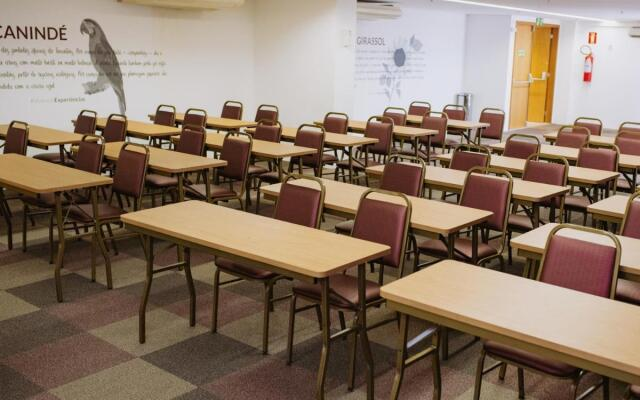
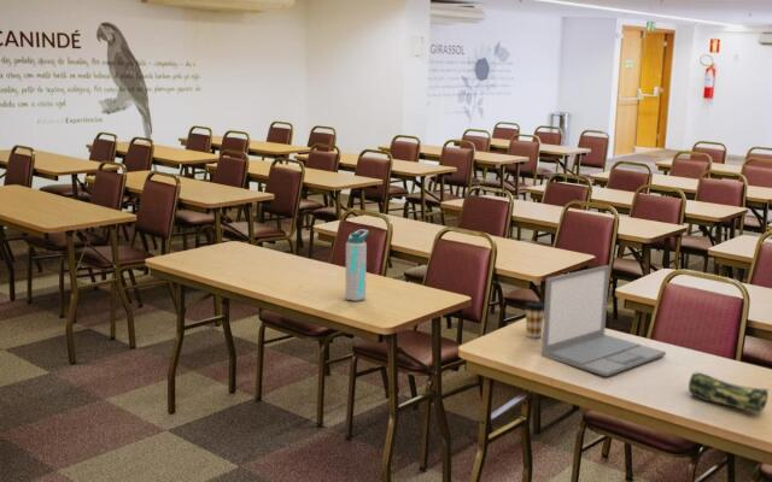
+ laptop [540,264,667,377]
+ coffee cup [524,300,545,339]
+ pencil case [688,371,770,413]
+ water bottle [344,228,370,302]
